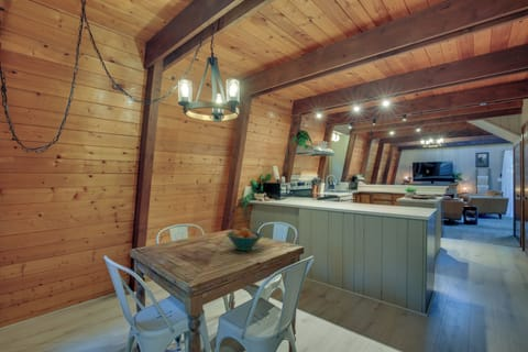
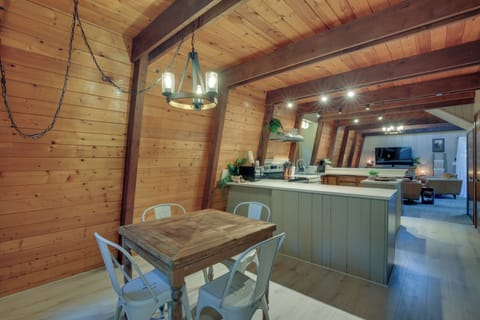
- fruit bowl [226,227,264,252]
